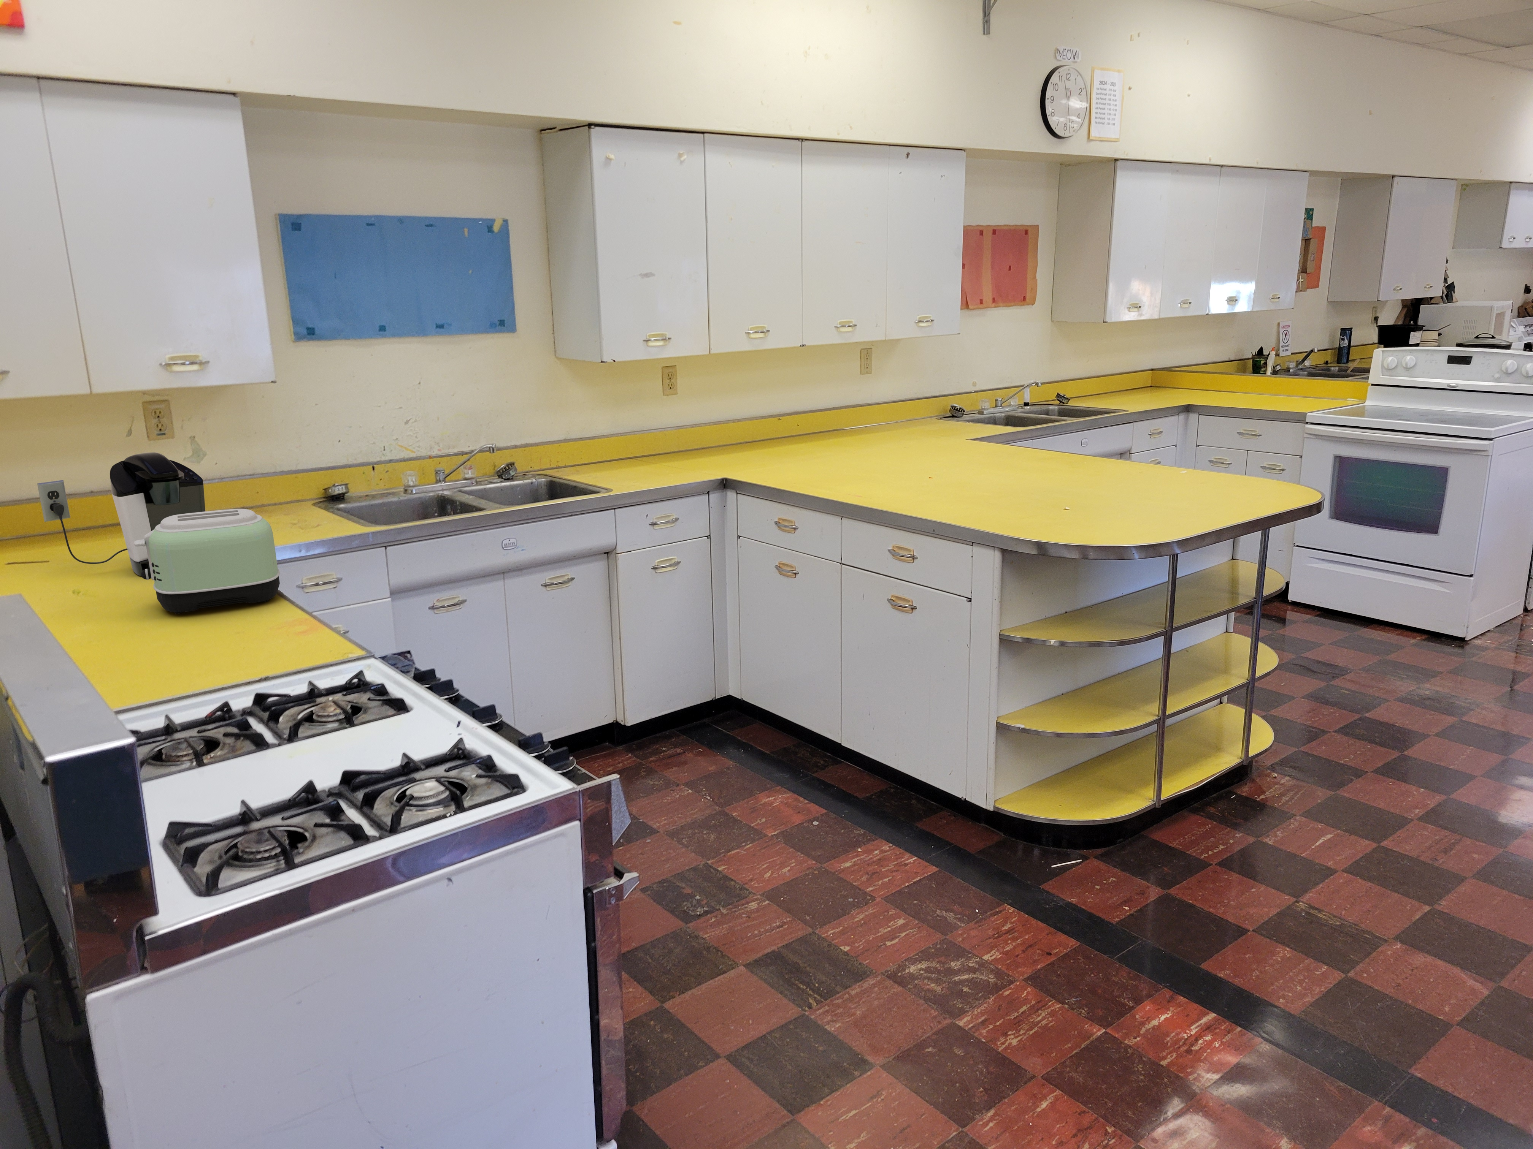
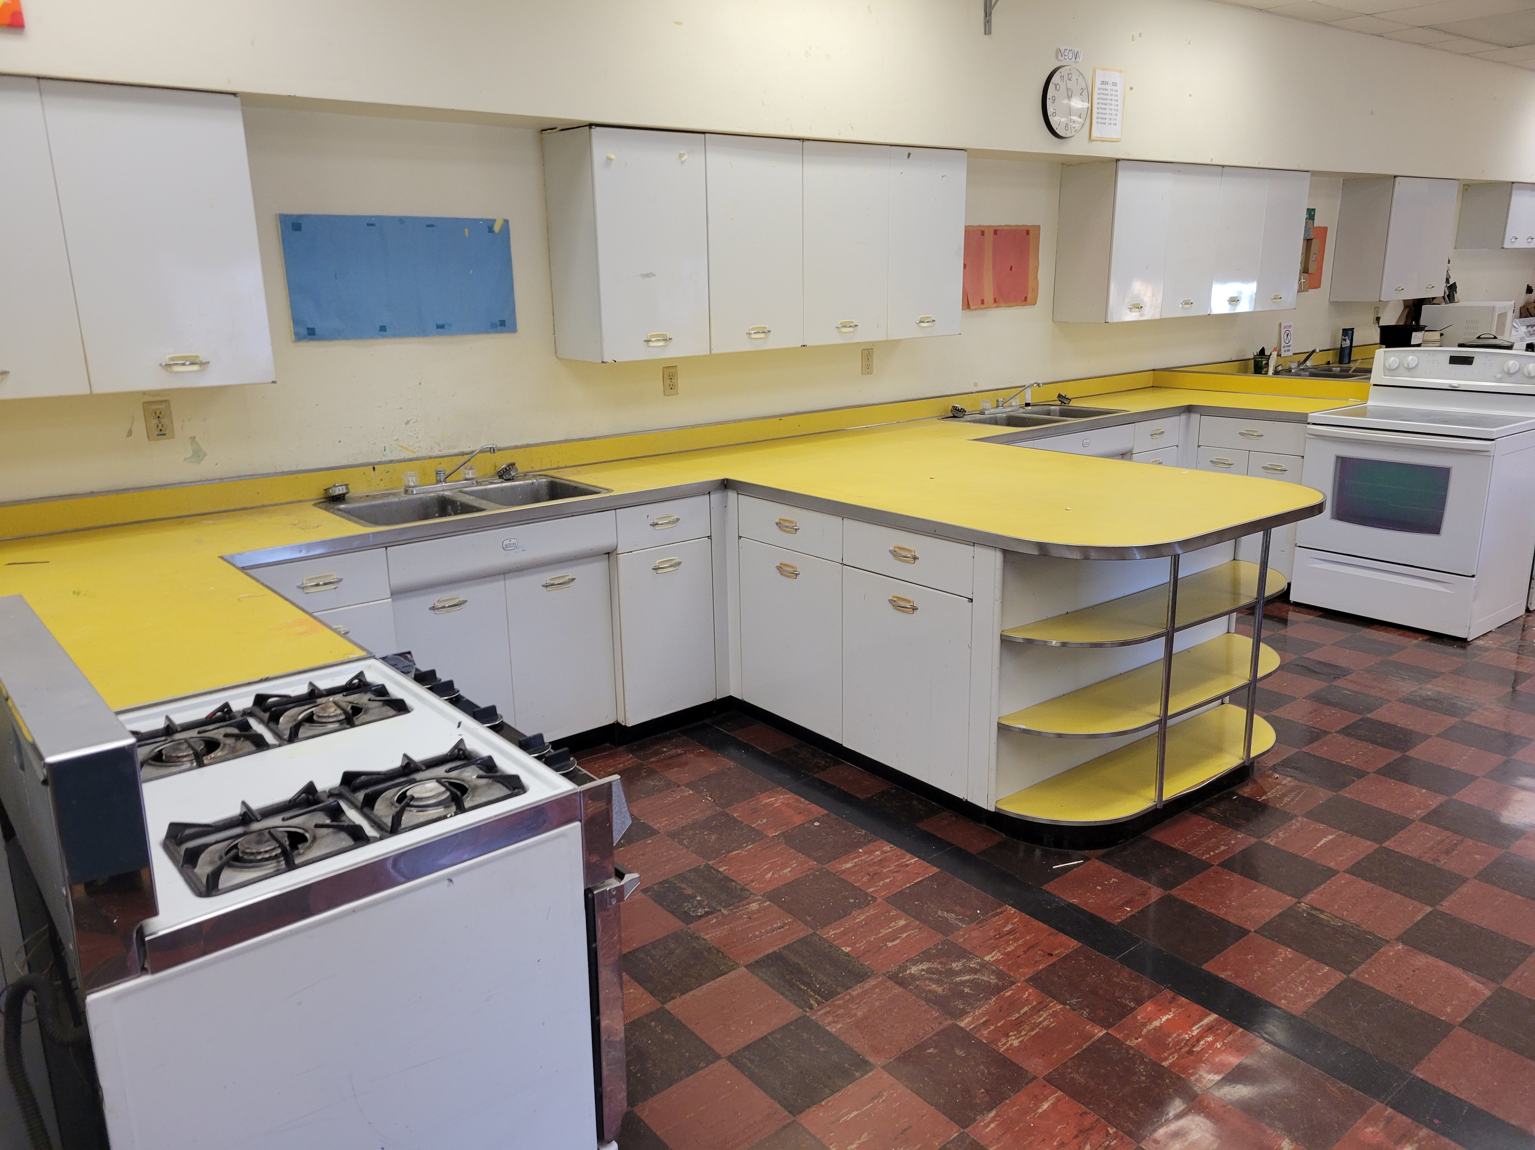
- coffee maker [37,453,205,576]
- toaster [134,508,280,614]
